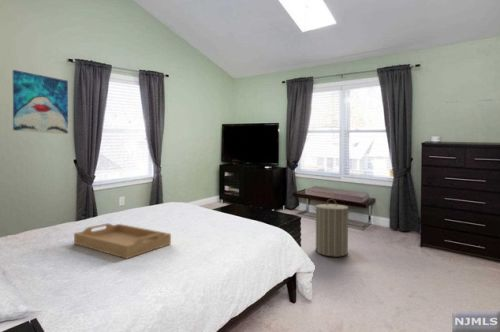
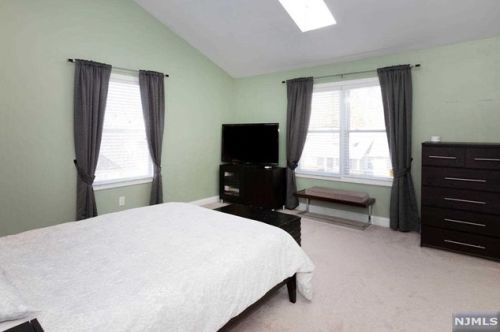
- laundry hamper [312,198,353,258]
- wall art [12,69,69,135]
- serving tray [73,222,172,260]
